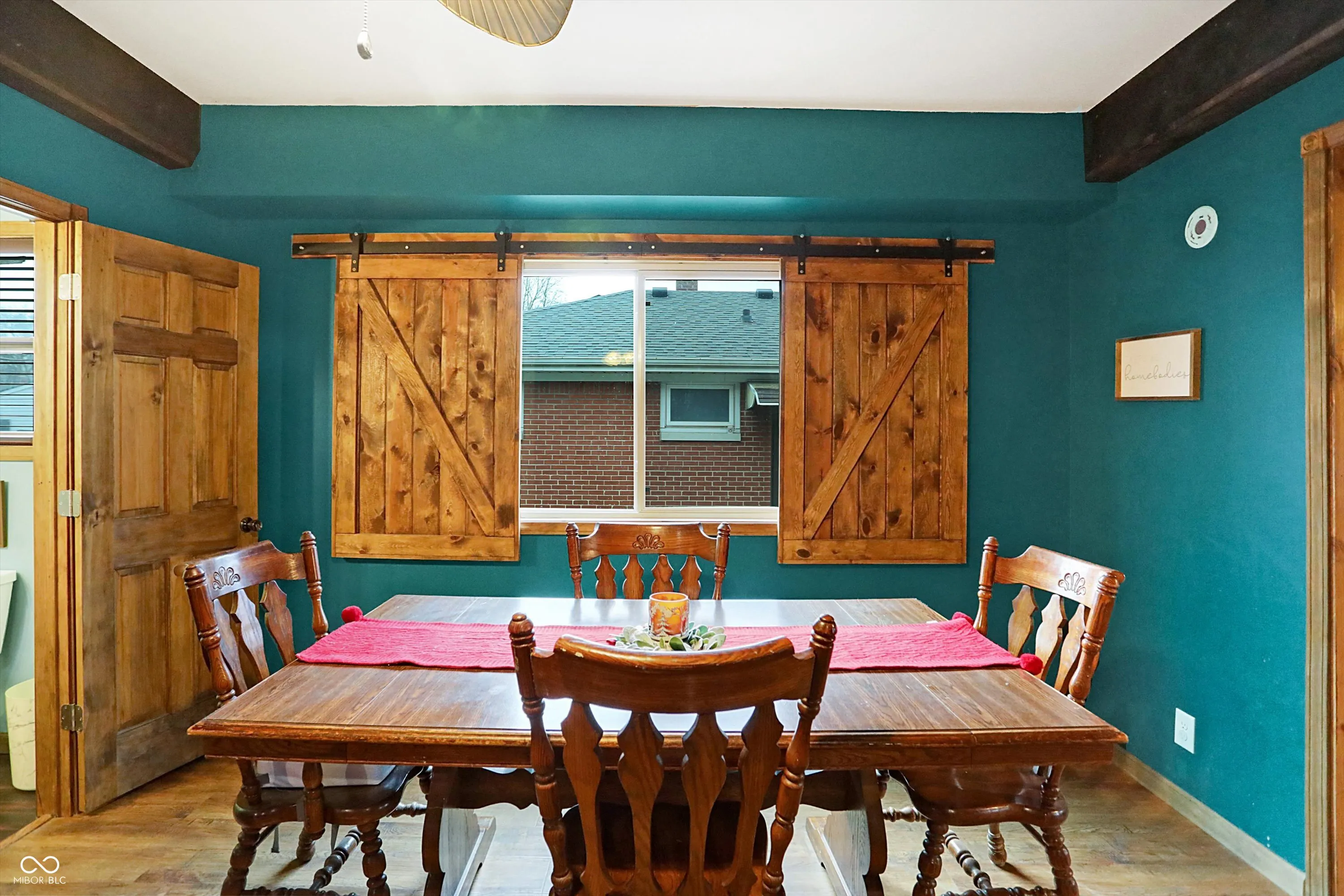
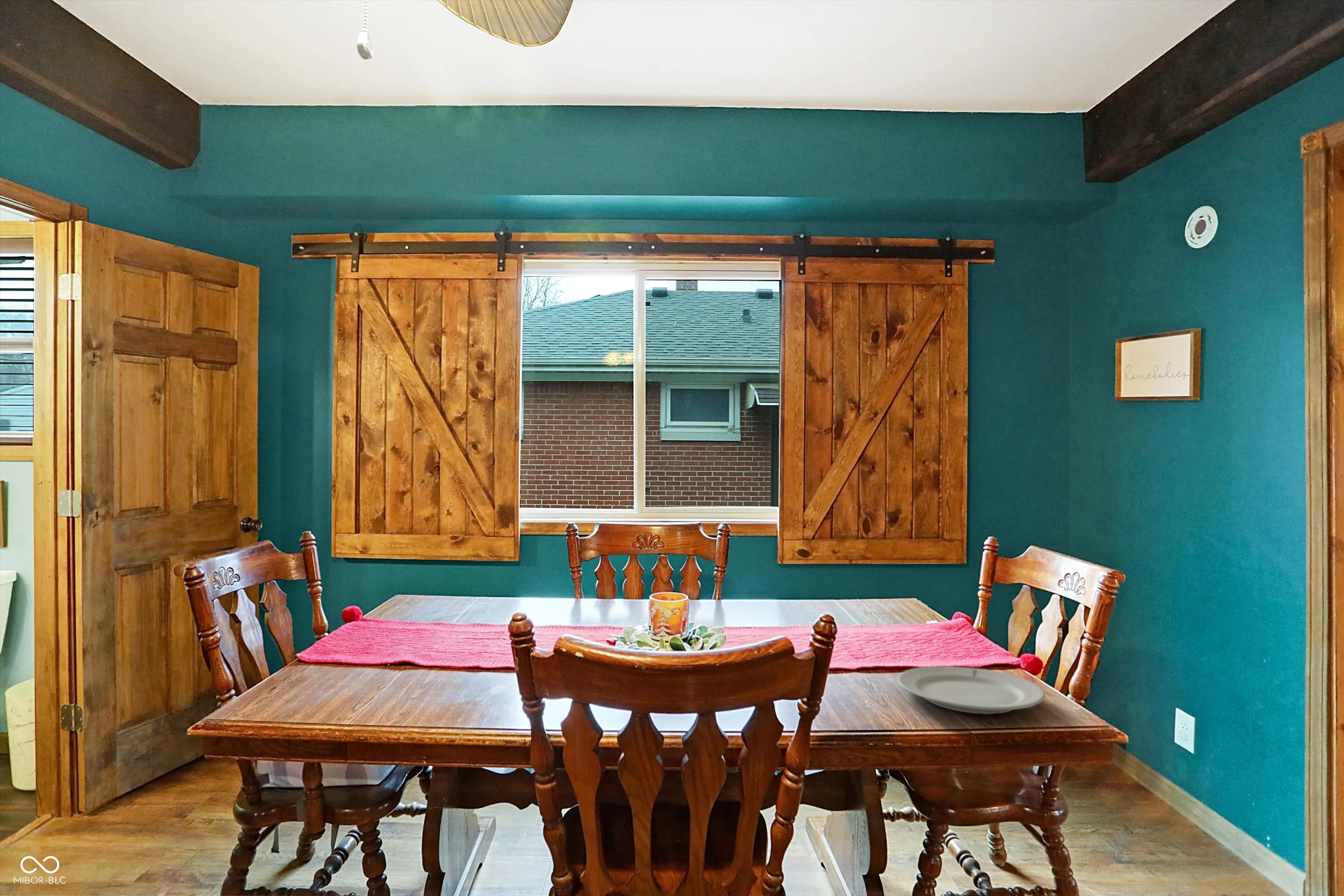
+ chinaware [897,666,1046,715]
